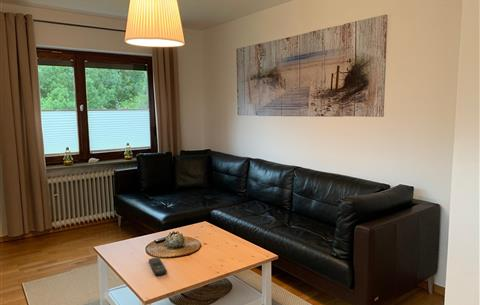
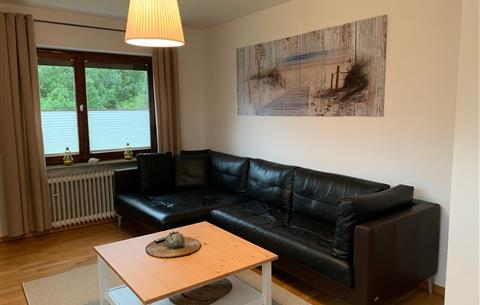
- remote control [148,257,168,276]
